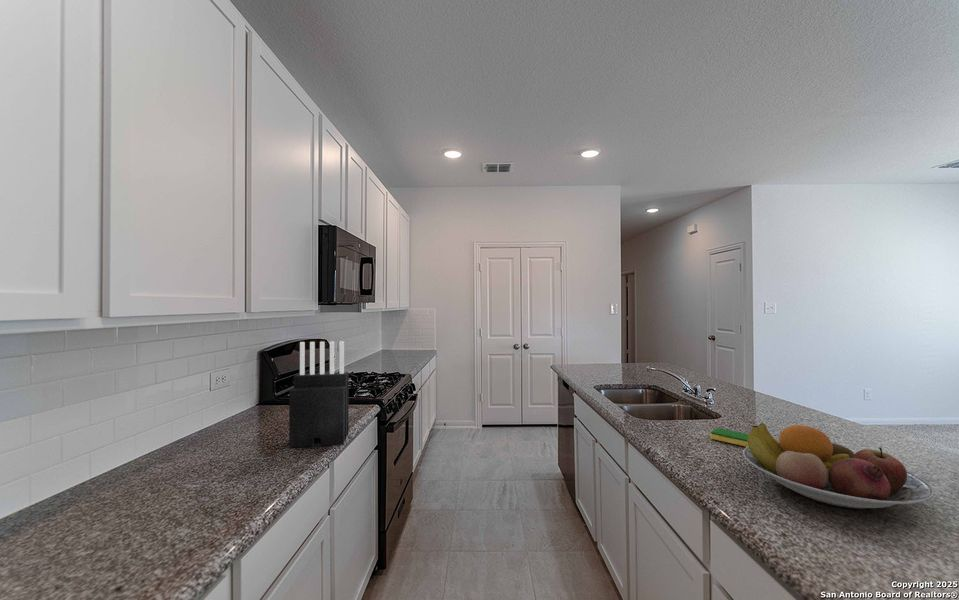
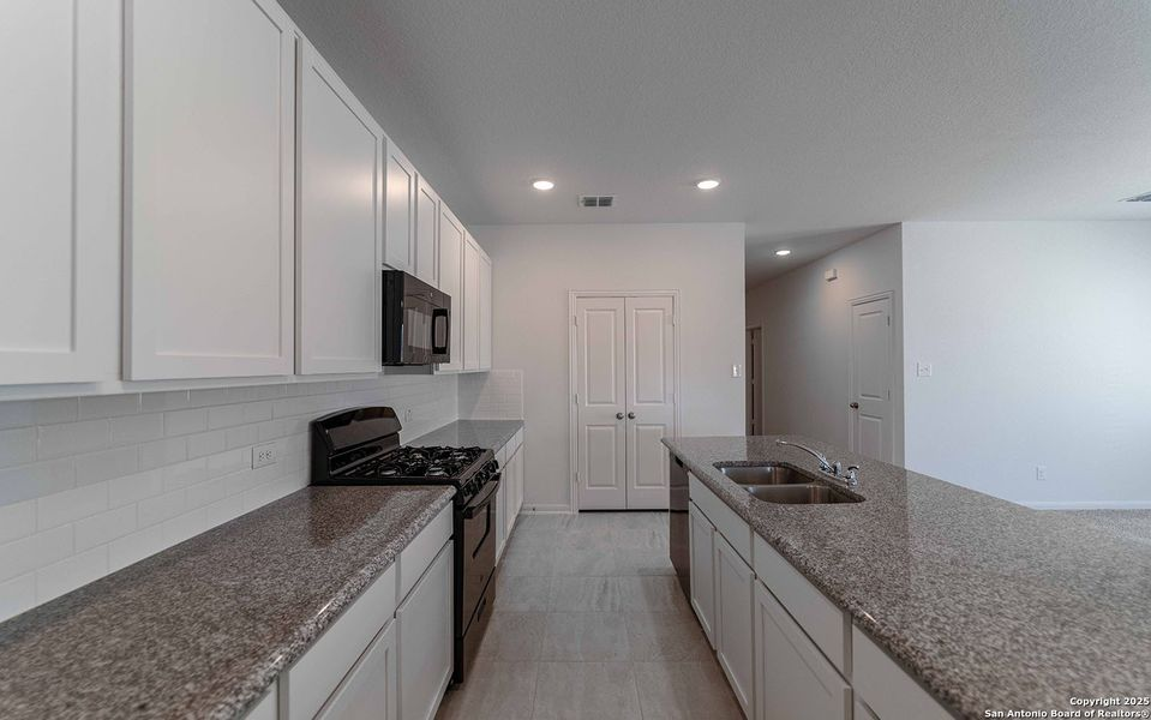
- dish sponge [710,427,749,448]
- fruit bowl [742,422,935,510]
- knife block [288,340,350,449]
